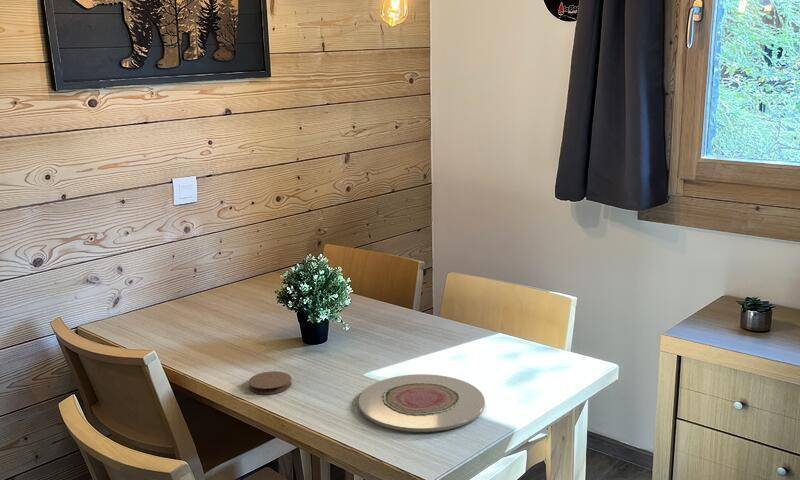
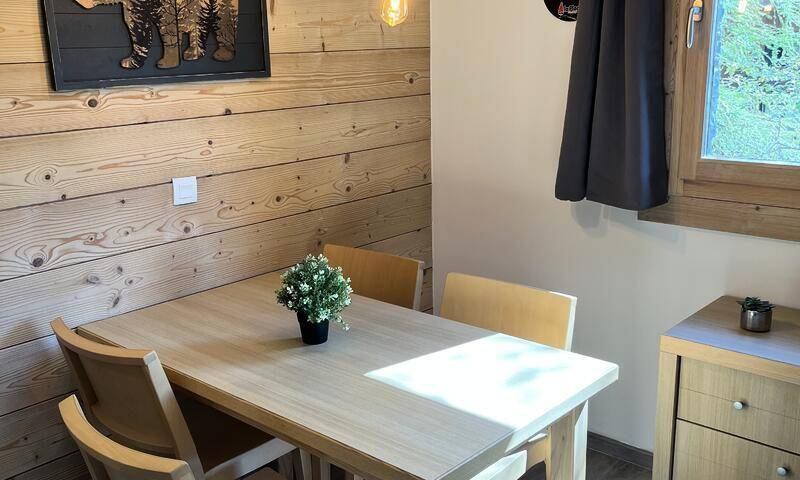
- plate [357,373,486,433]
- coaster [248,370,293,395]
